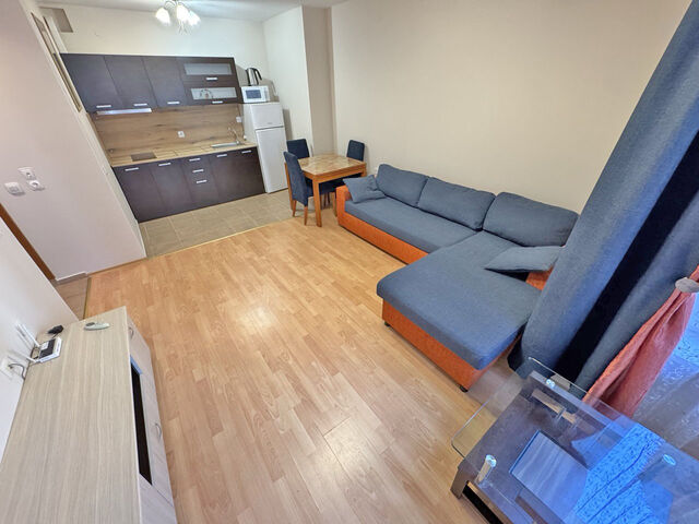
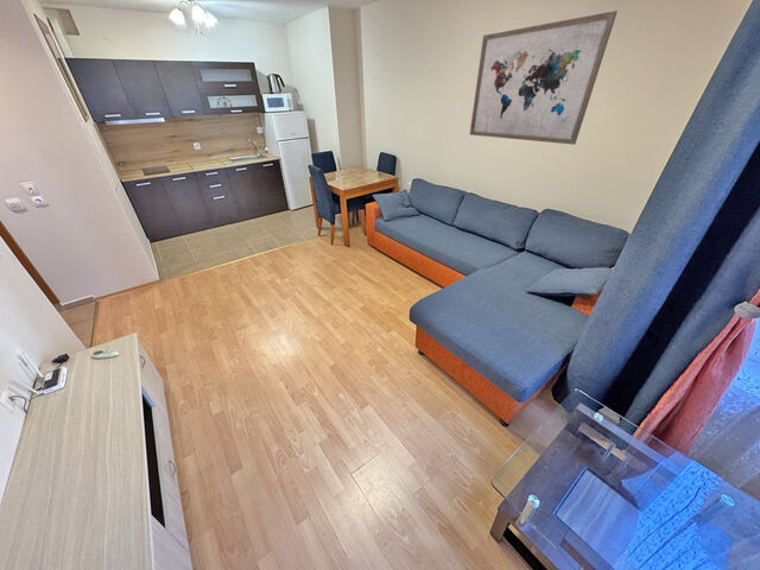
+ wall art [469,10,619,146]
